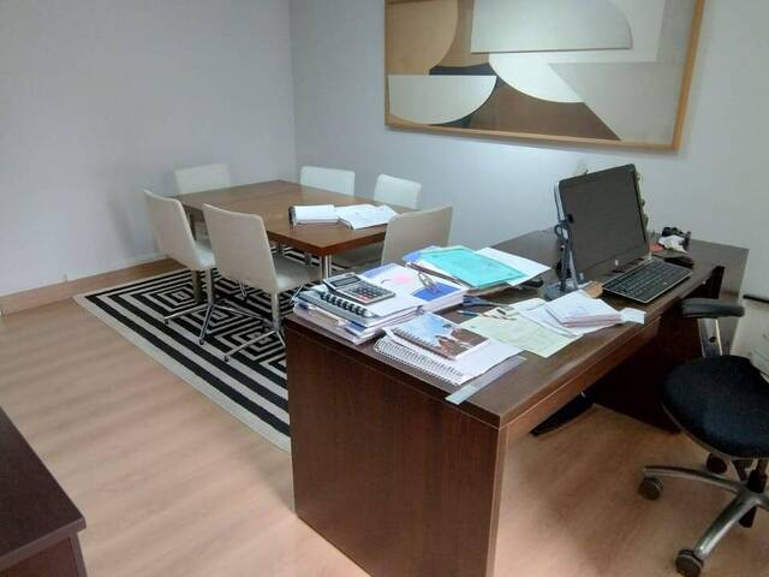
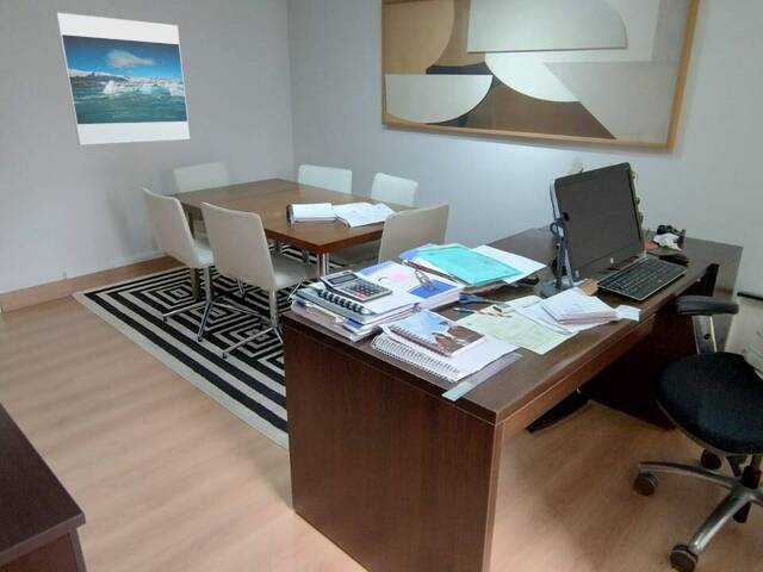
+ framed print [55,12,191,145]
